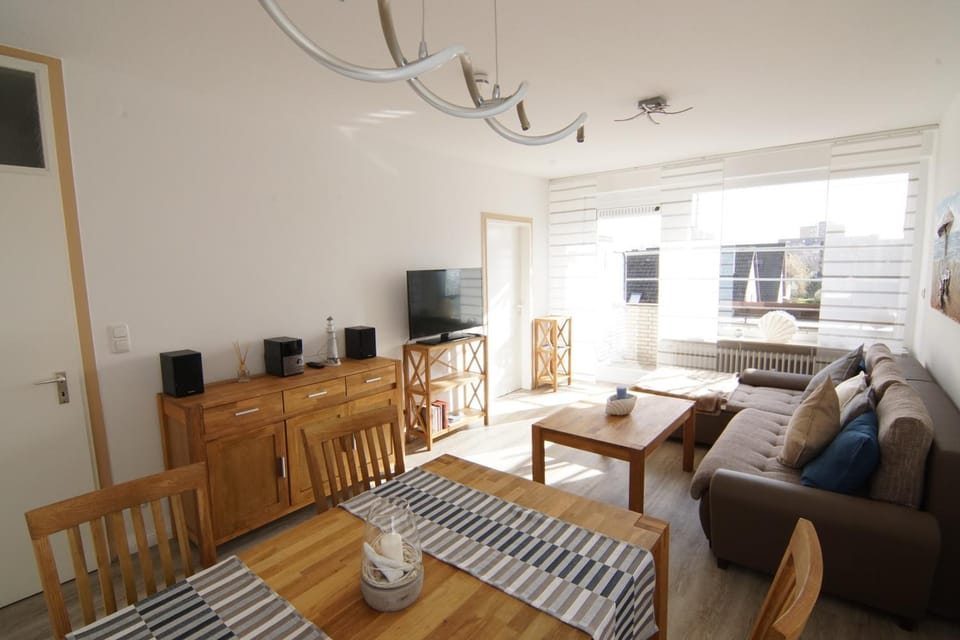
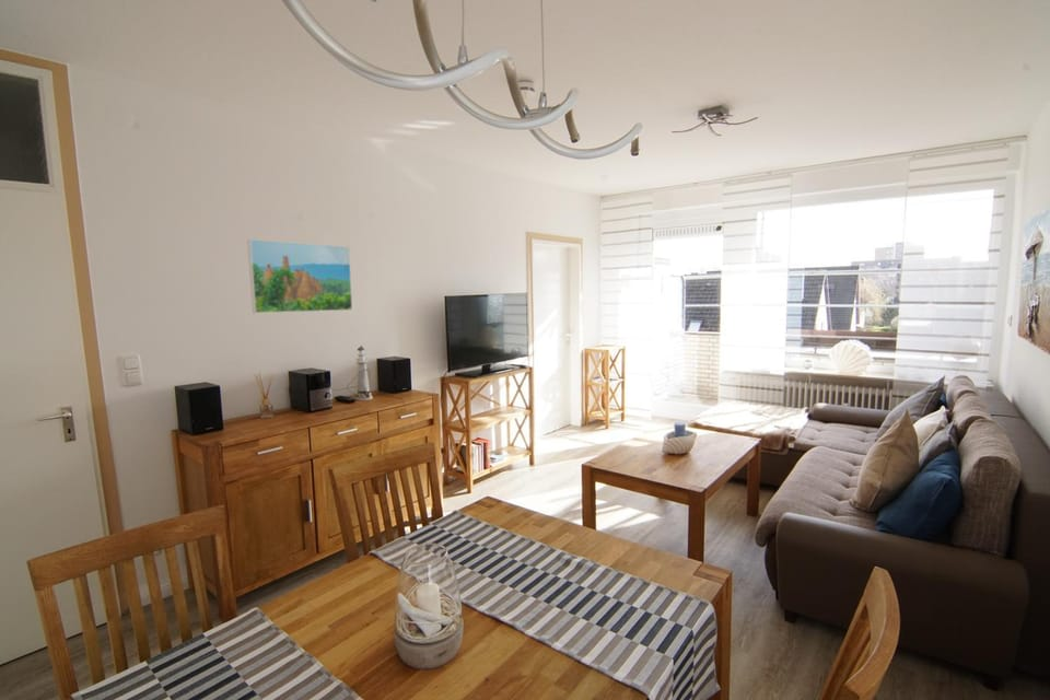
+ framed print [246,238,353,314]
